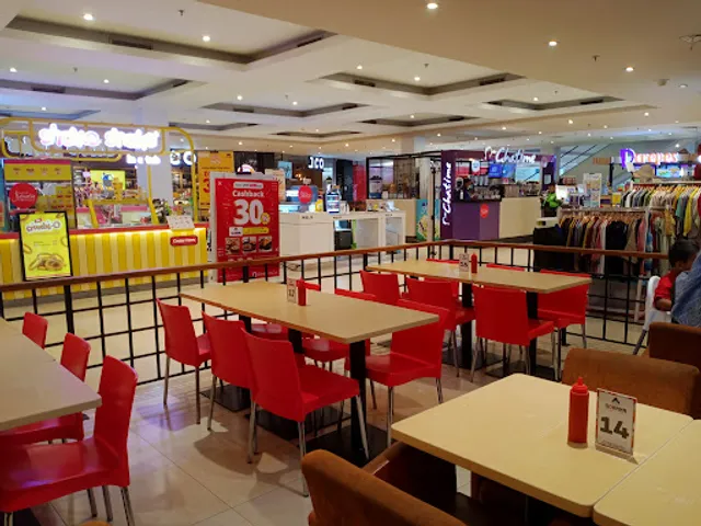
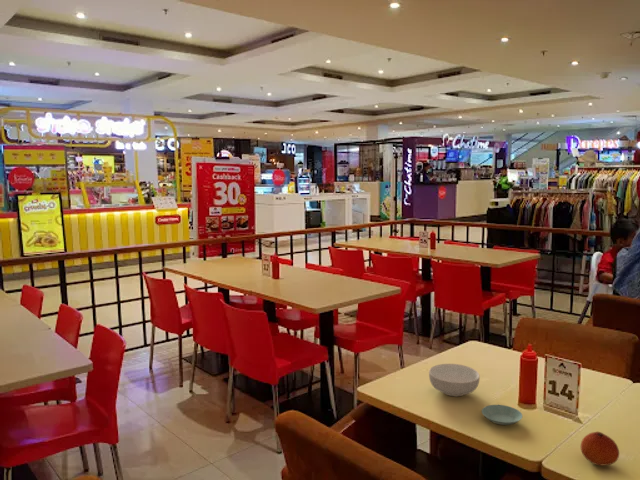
+ saucer [481,404,523,426]
+ fruit [580,431,620,467]
+ cereal bowl [428,363,481,397]
